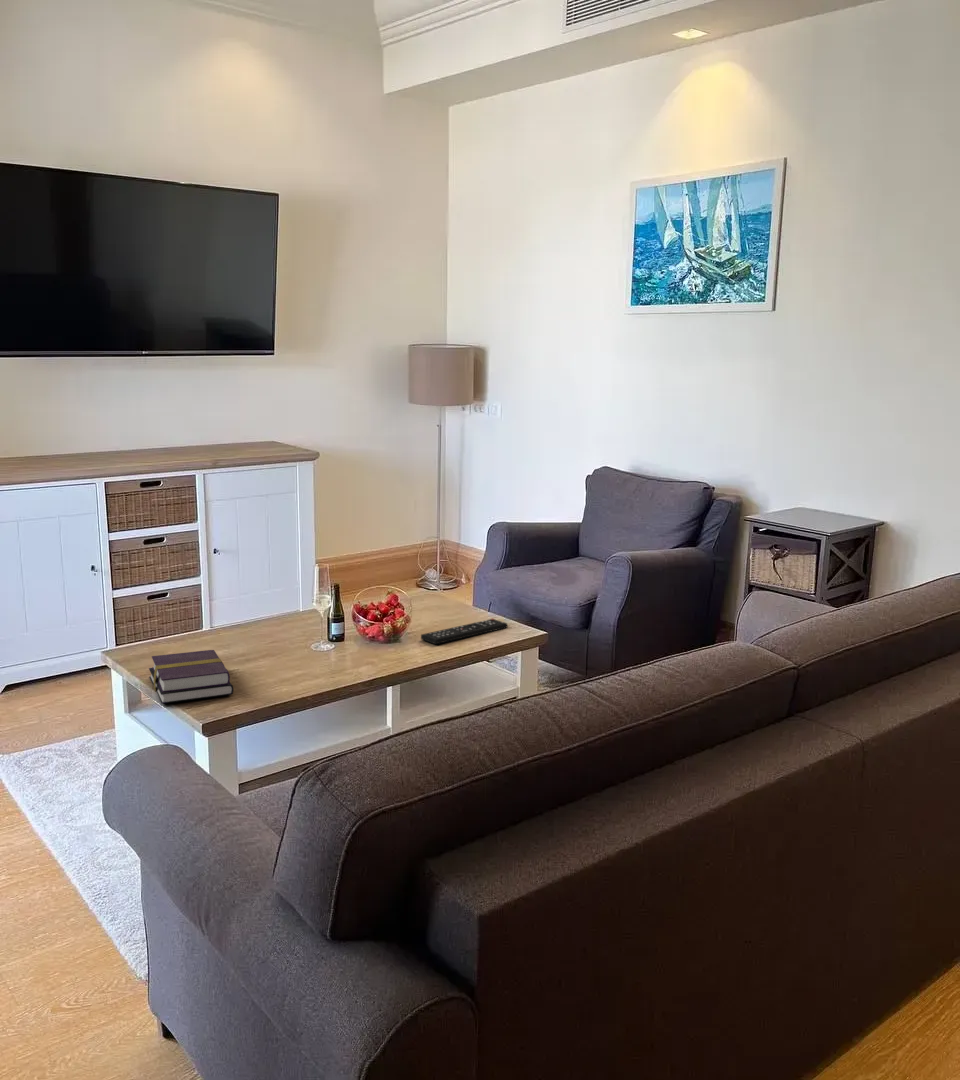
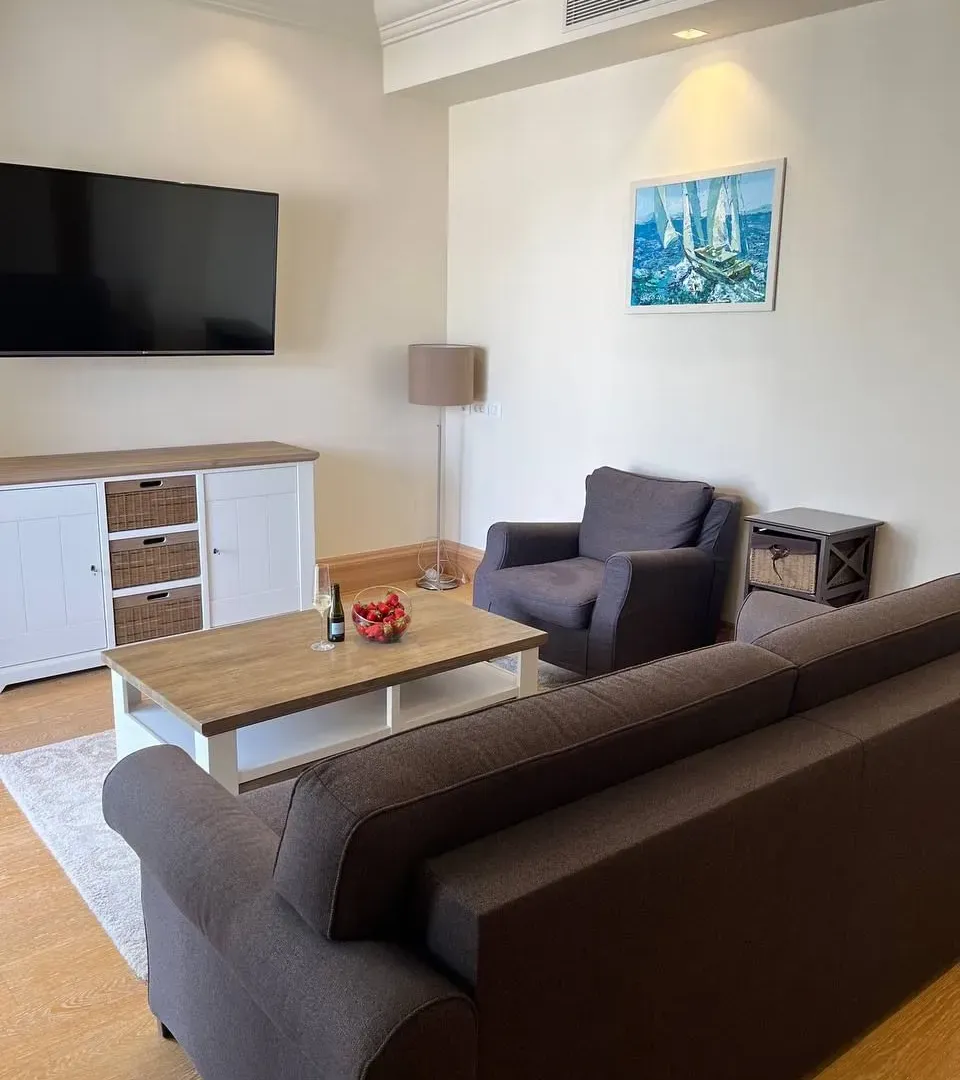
- remote control [420,618,508,645]
- book [148,649,235,705]
